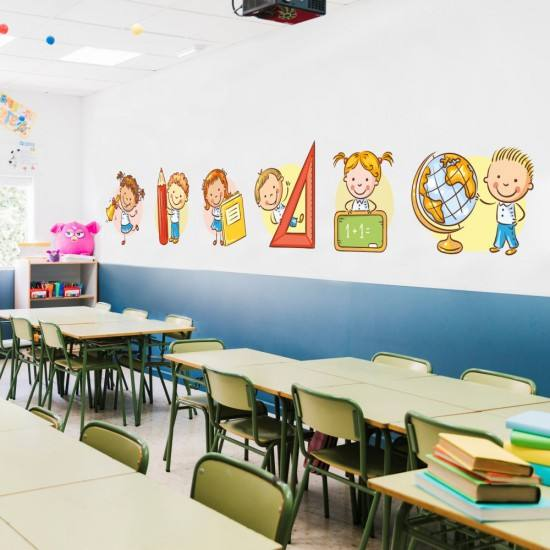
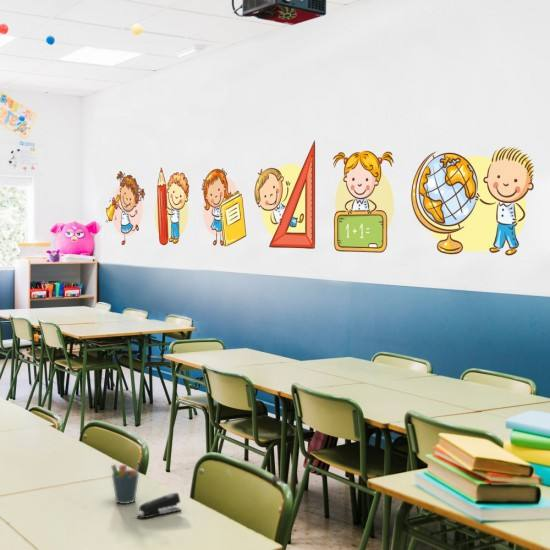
+ pen holder [110,457,141,505]
+ stapler [136,492,182,519]
